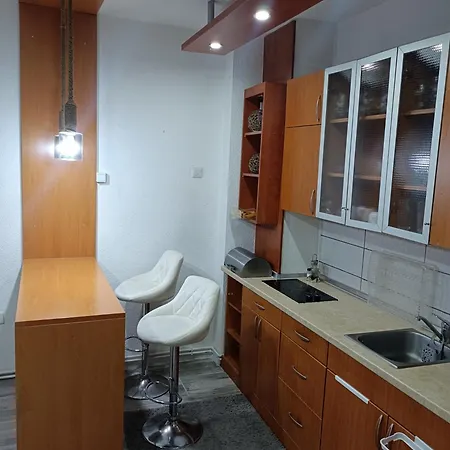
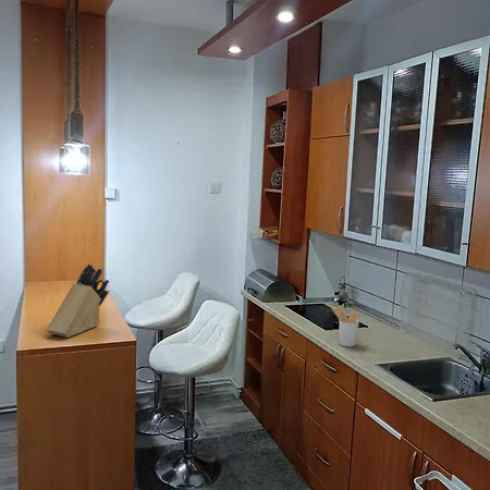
+ knife block [46,262,110,339]
+ utensil holder [331,306,360,347]
